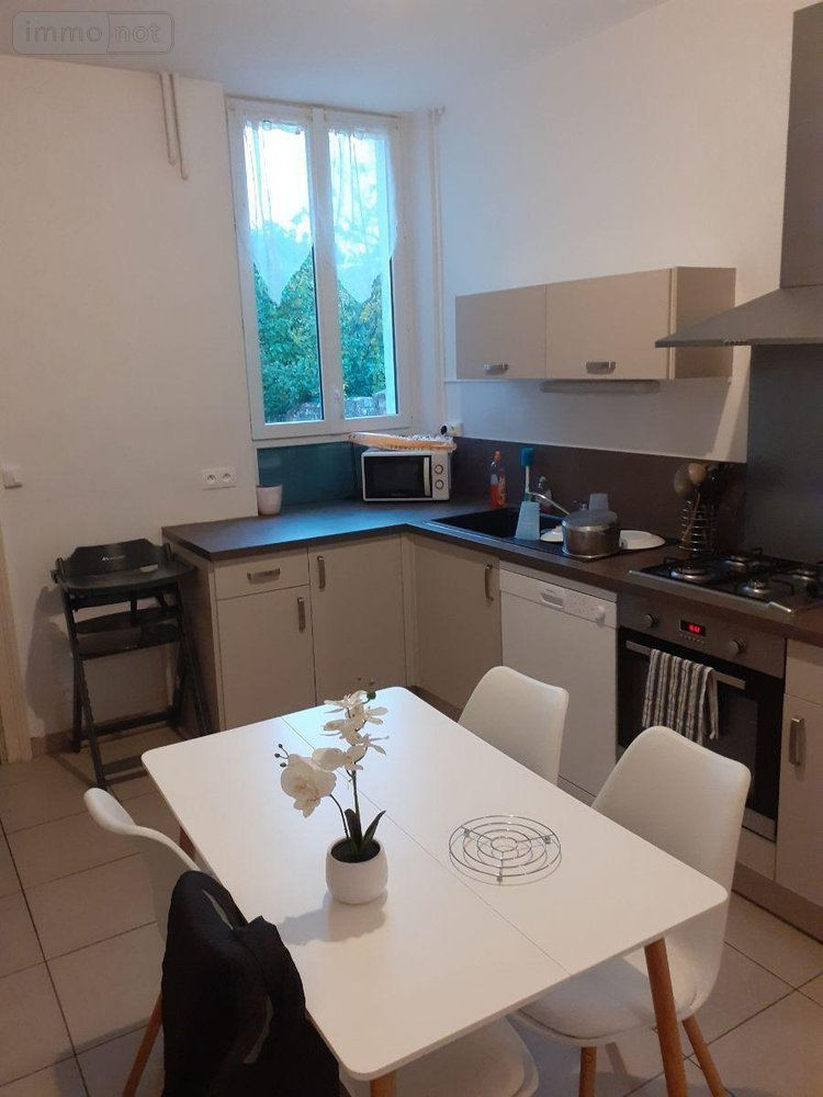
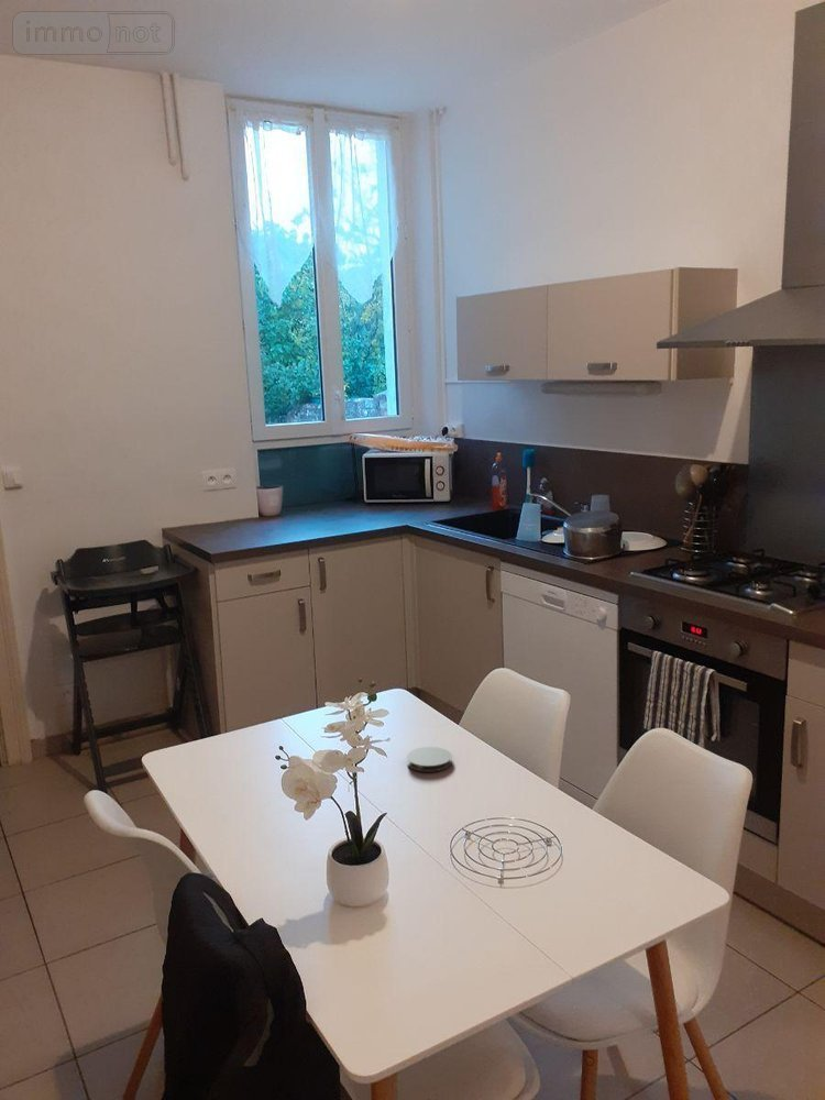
+ coaster [406,746,453,773]
